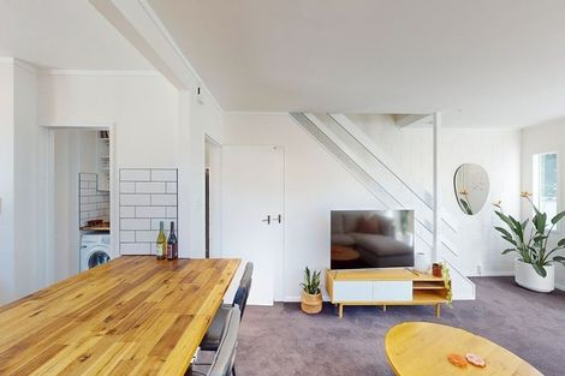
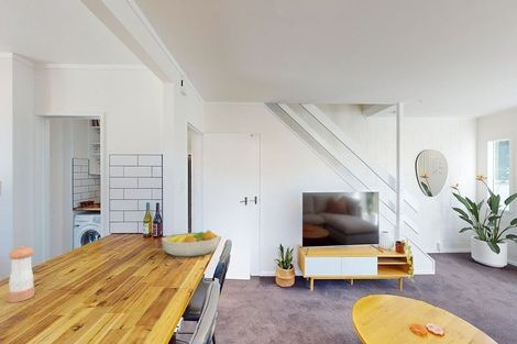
+ fruit bowl [161,229,220,258]
+ pepper shaker [7,245,35,303]
